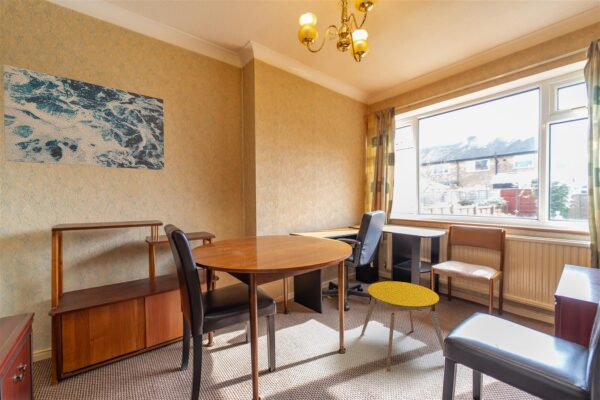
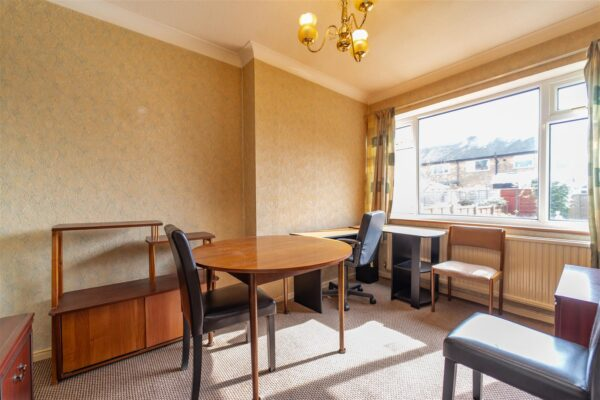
- wall art [3,64,165,171]
- stool [360,280,444,373]
